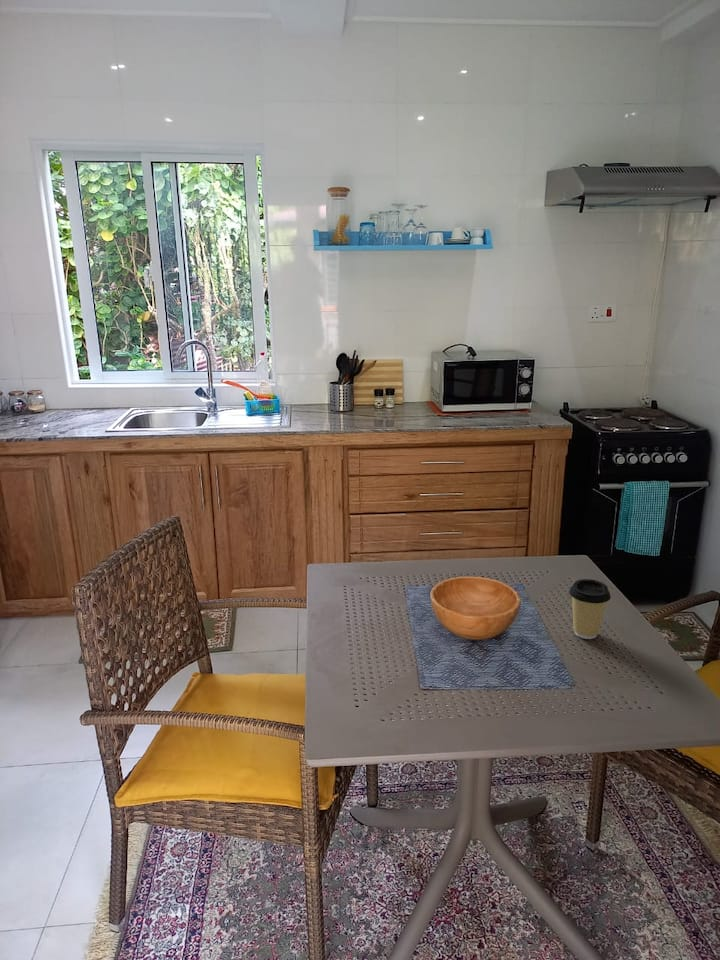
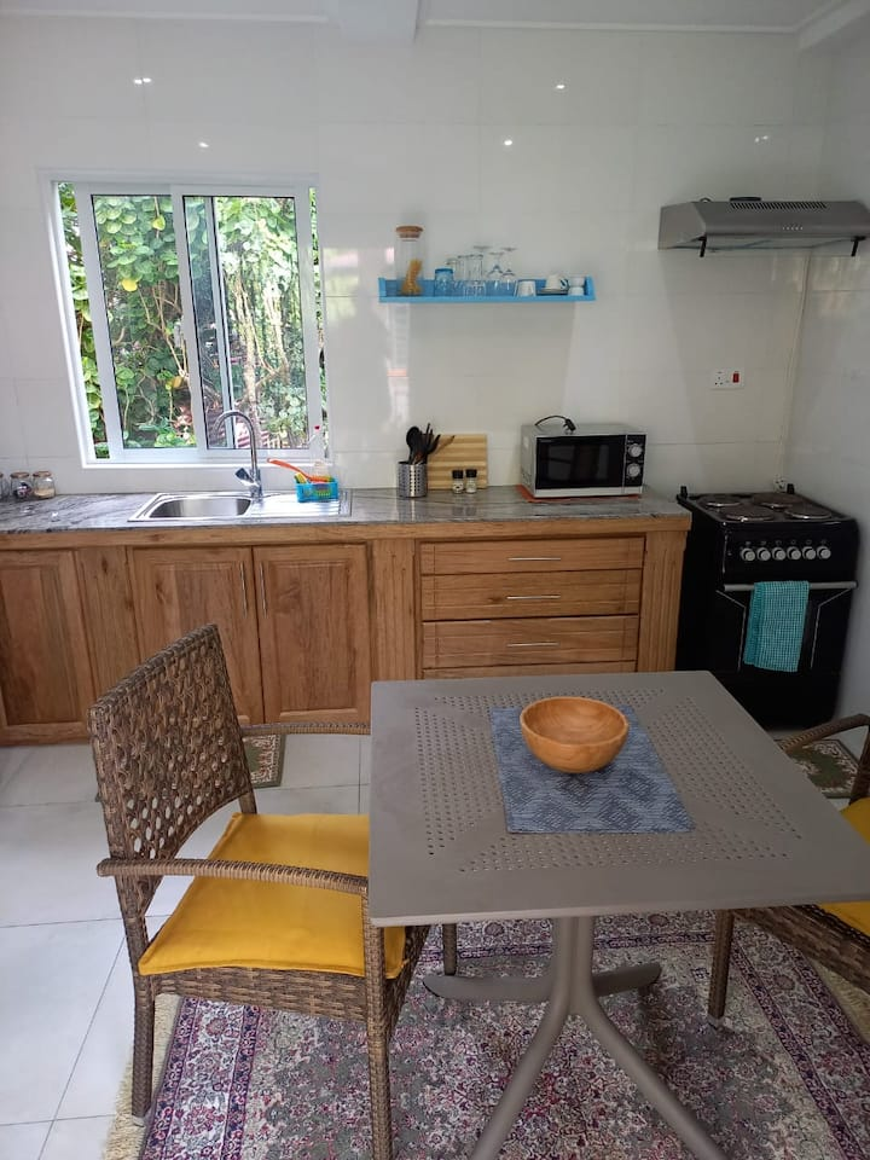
- coffee cup [568,578,612,640]
